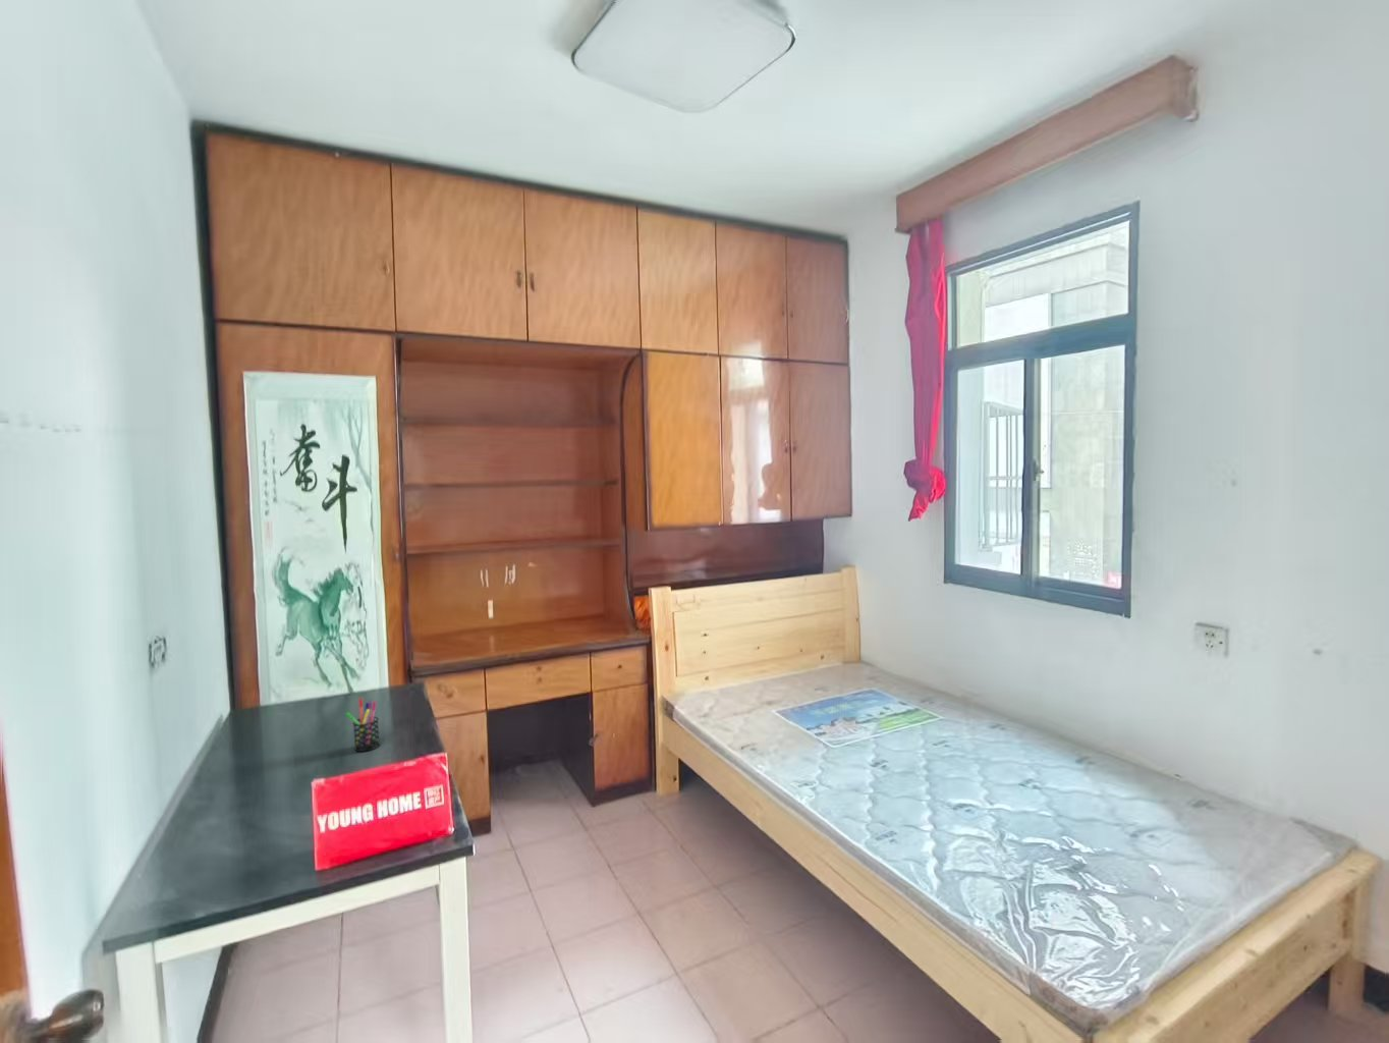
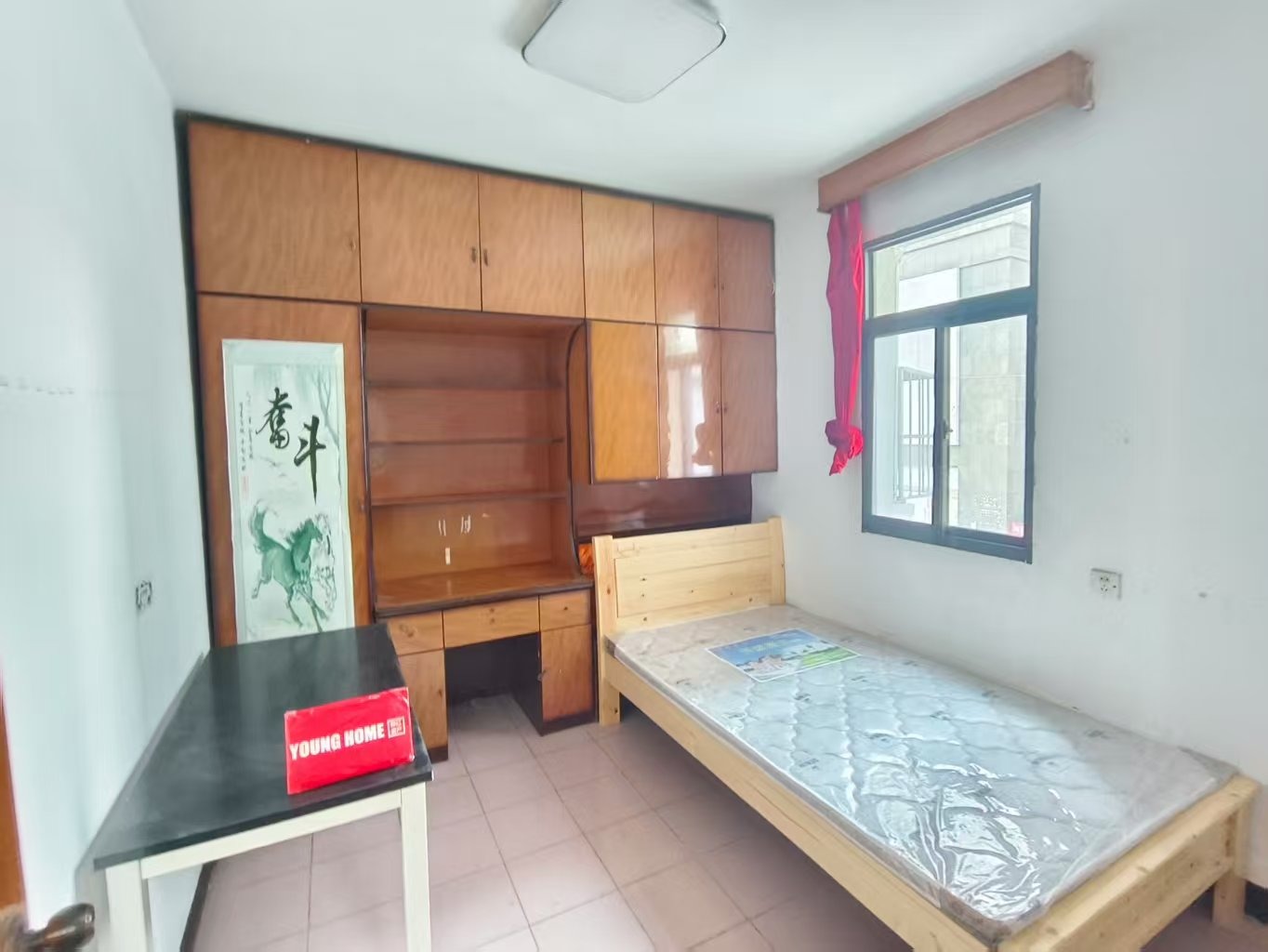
- pen holder [345,698,381,753]
